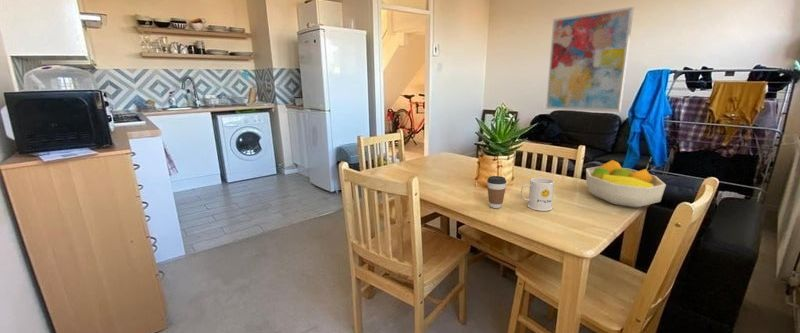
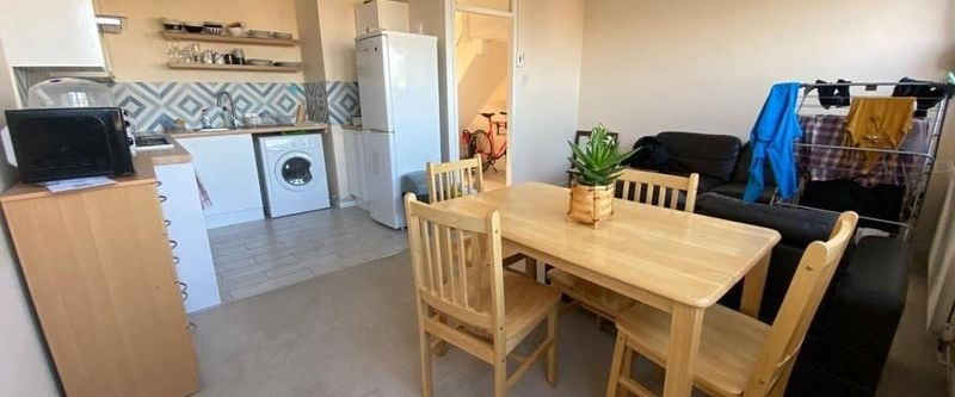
- coffee cup [486,175,507,209]
- mug [520,177,555,212]
- wall art [545,6,635,113]
- fruit bowl [585,159,667,209]
